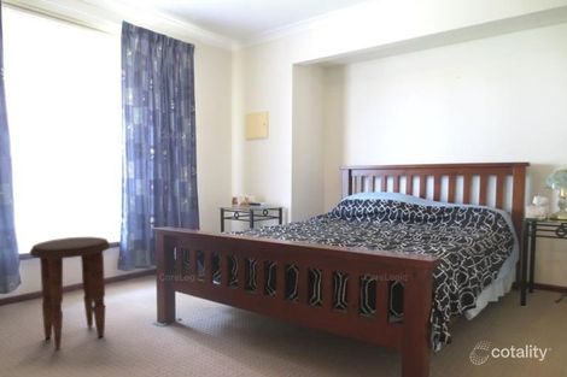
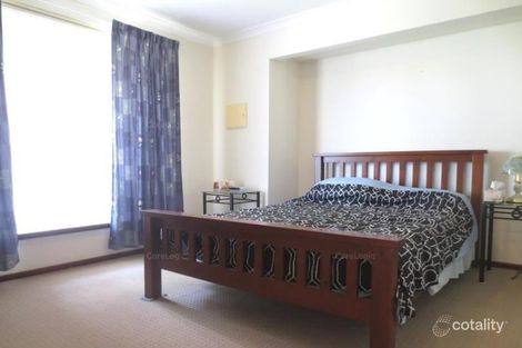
- side table [29,236,111,352]
